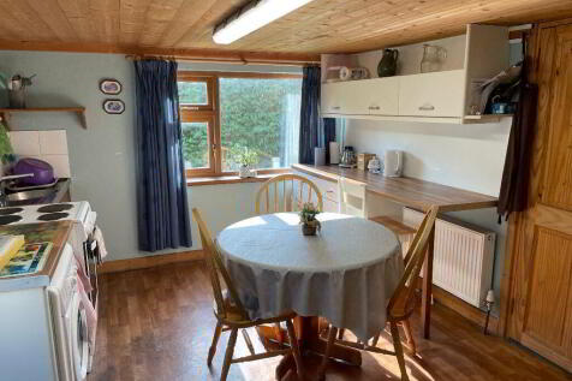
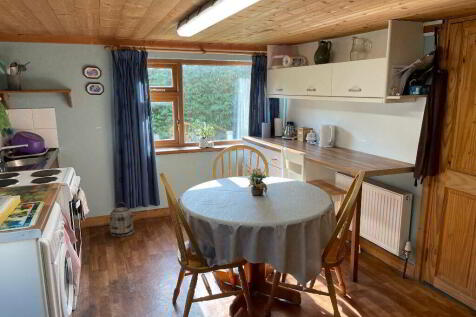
+ basket [109,201,135,238]
